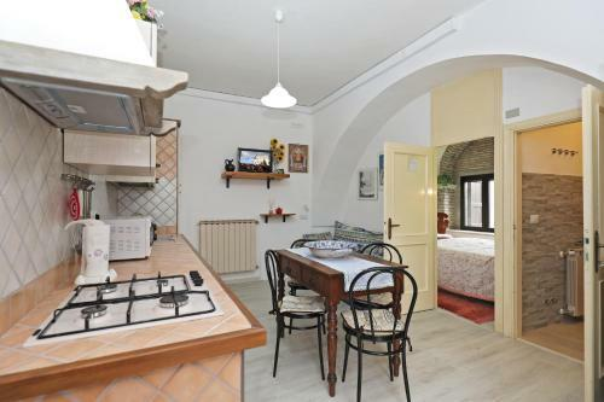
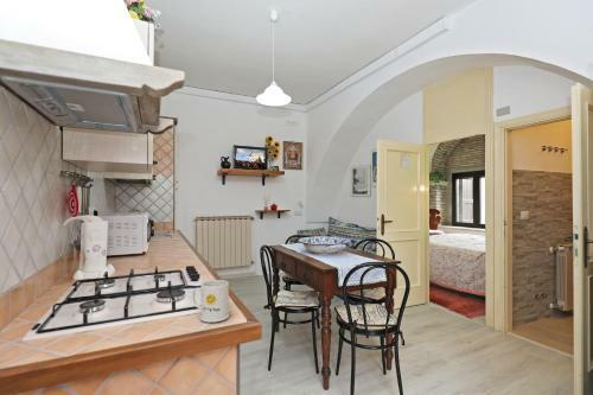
+ mug [191,279,230,324]
